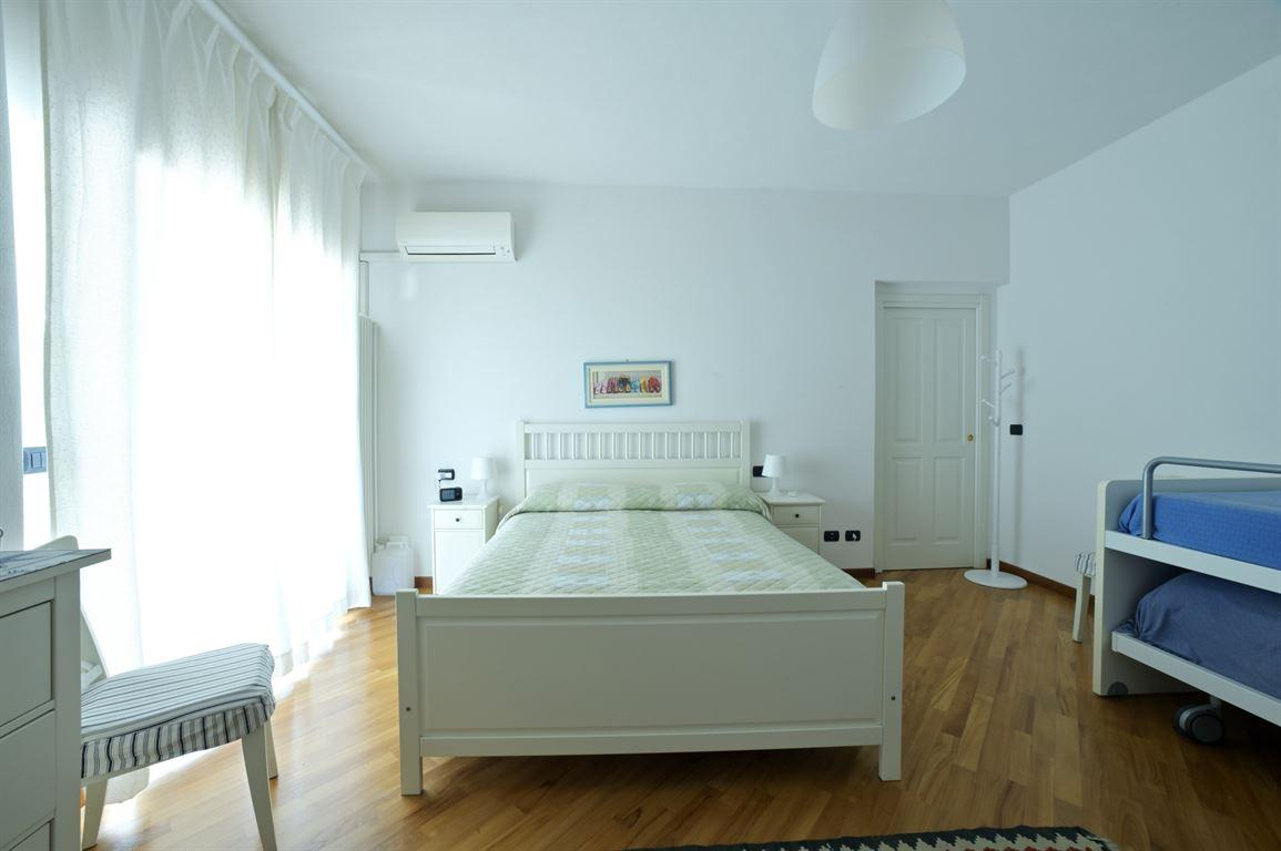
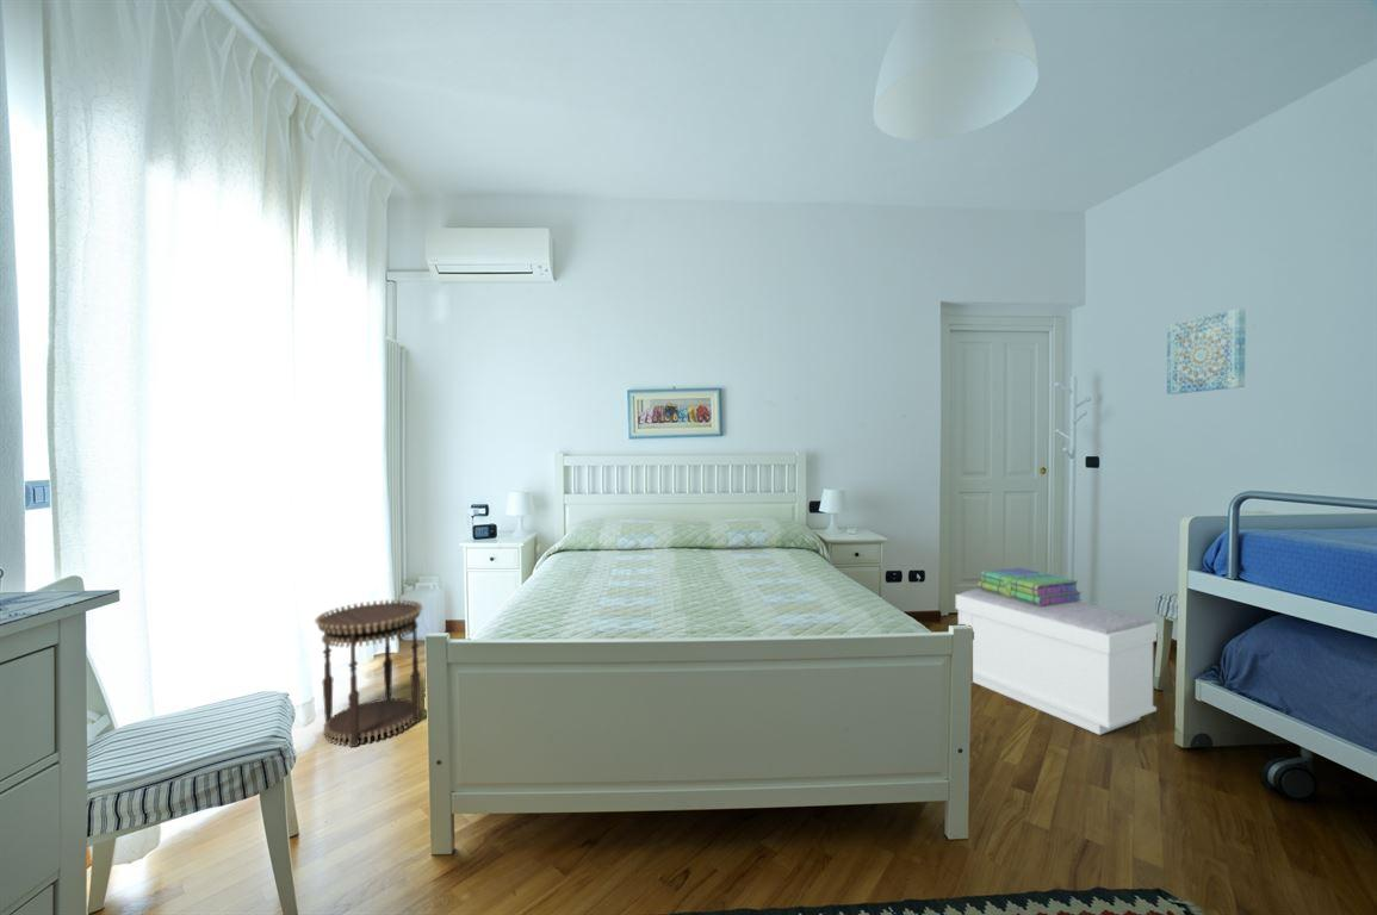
+ side table [314,598,424,748]
+ wall art [1166,307,1247,396]
+ bench [955,587,1158,736]
+ stack of books [976,567,1083,606]
